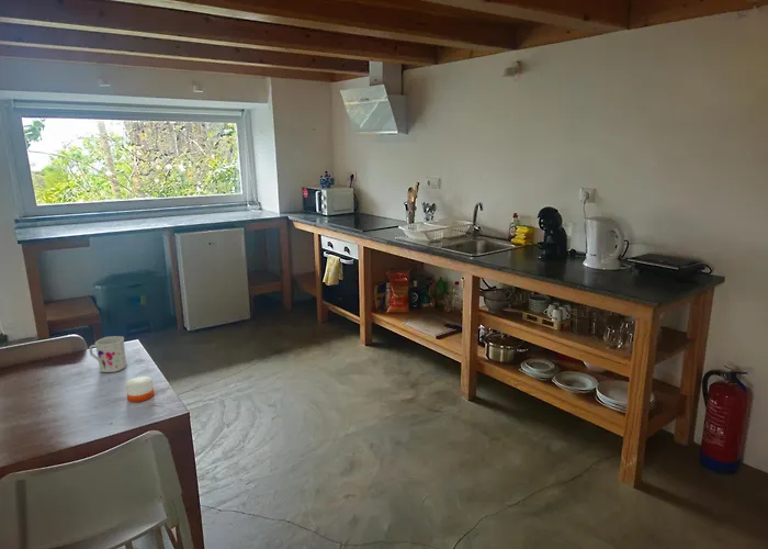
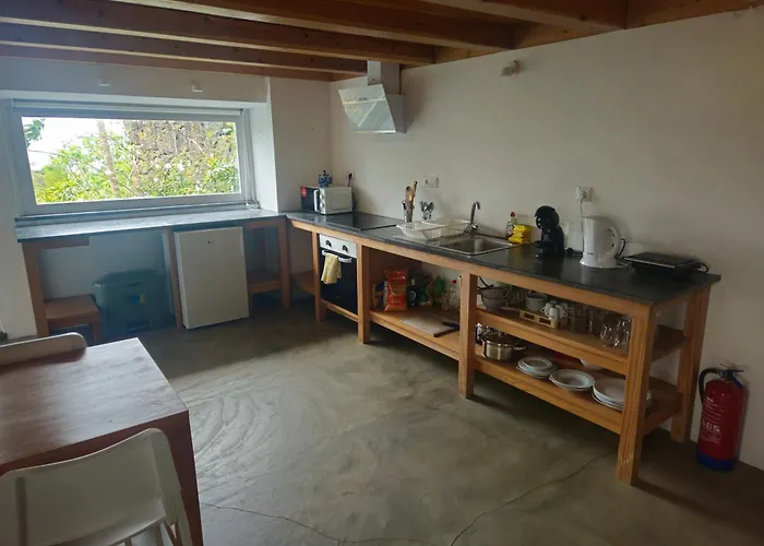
- candle [124,376,155,403]
- mug [88,335,128,373]
